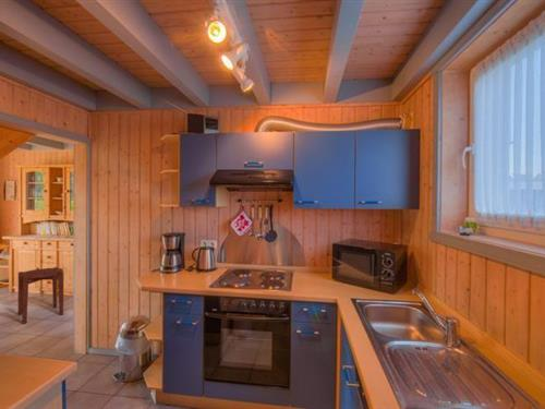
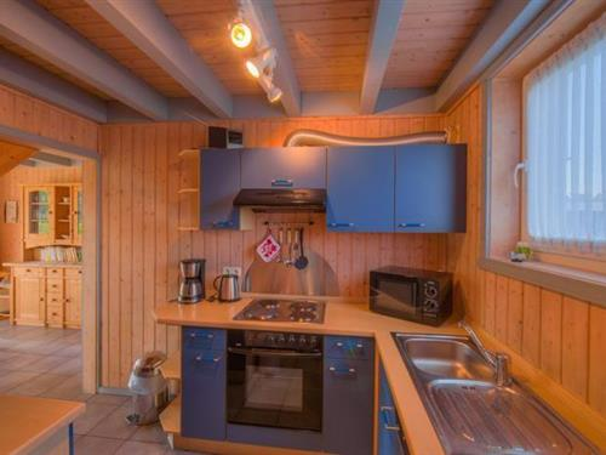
- side table [17,266,64,325]
